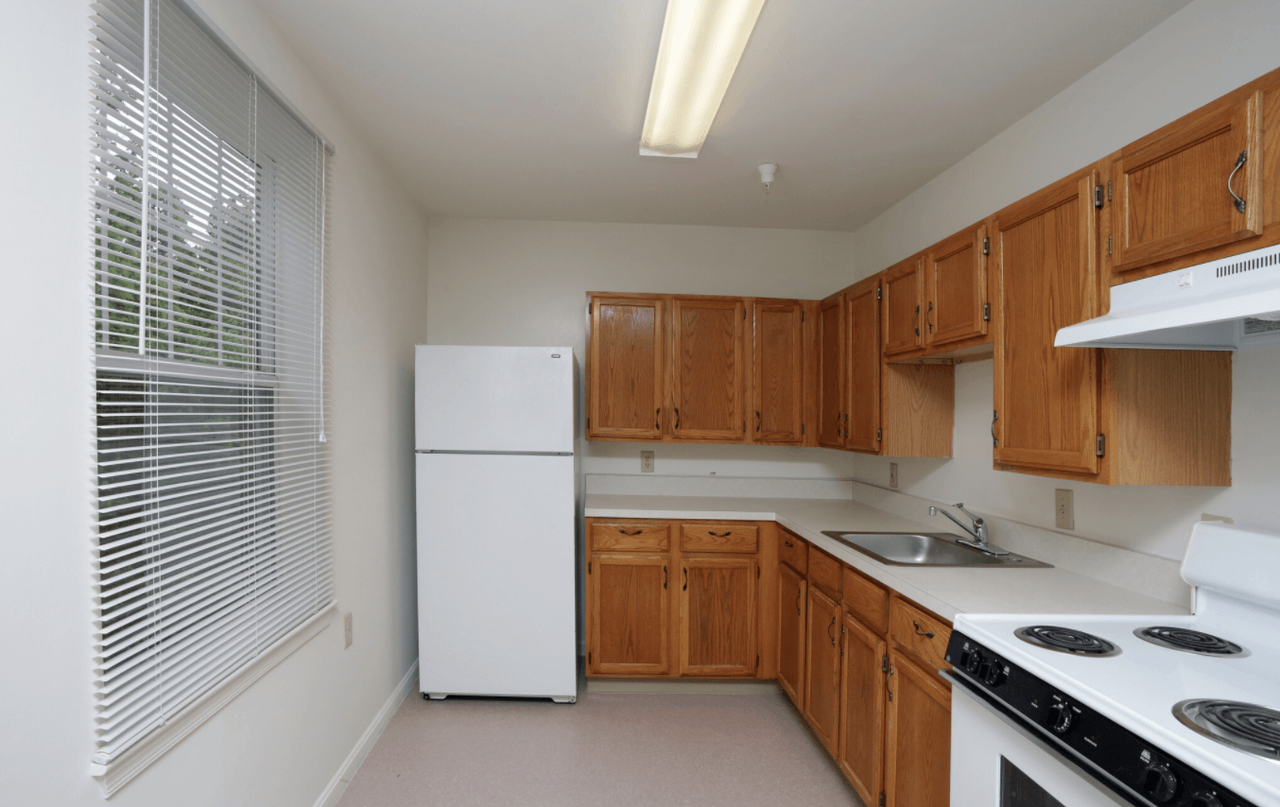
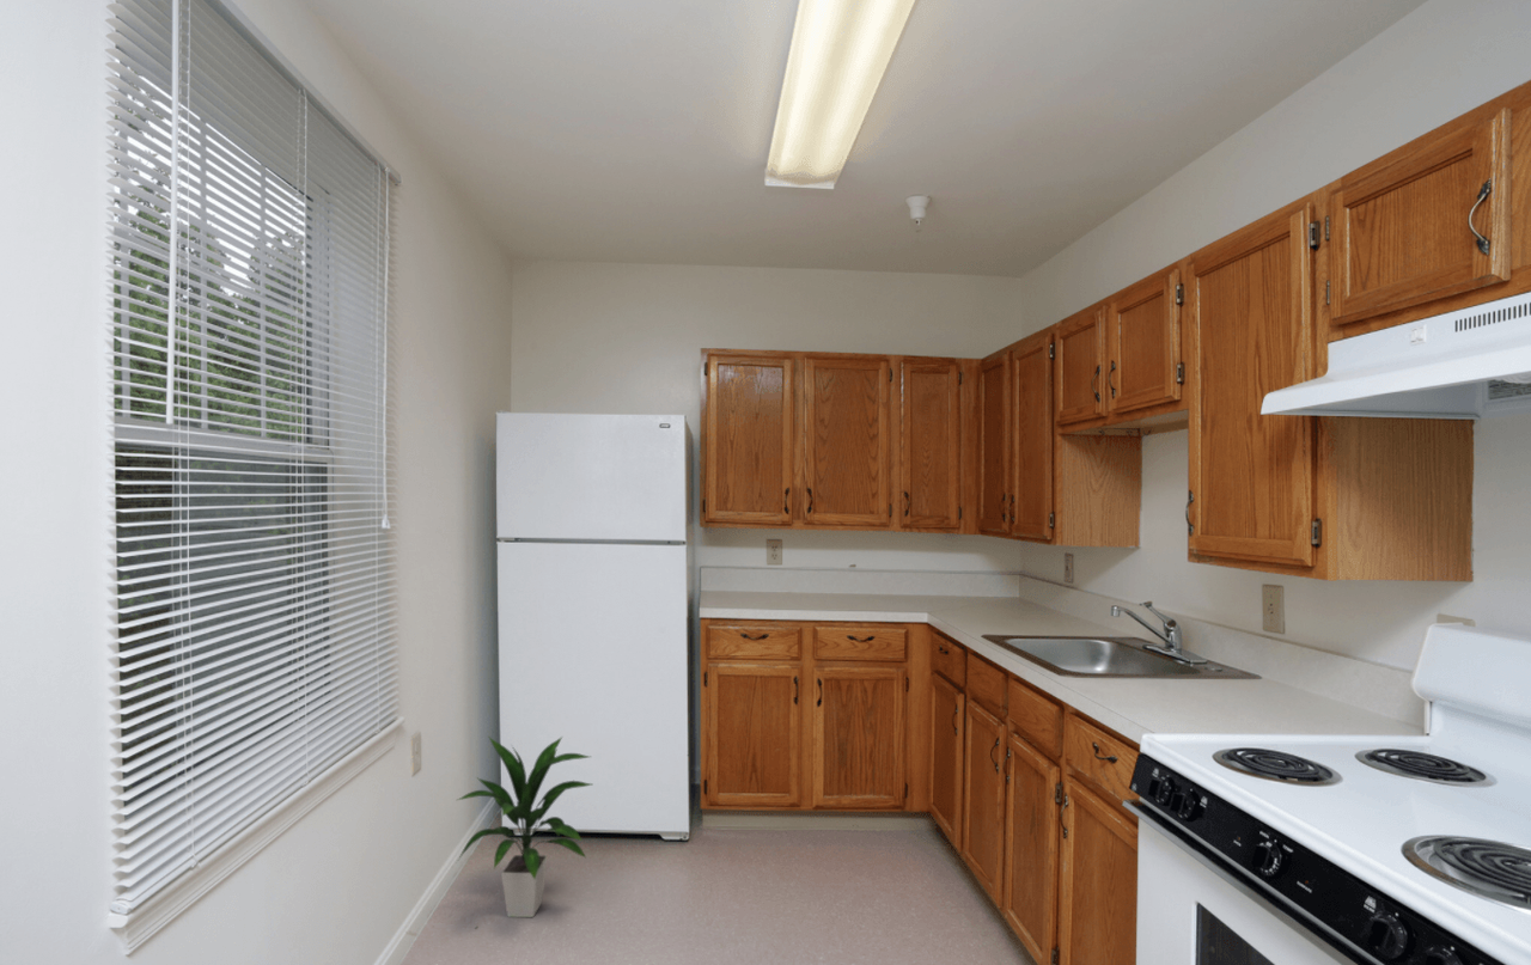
+ indoor plant [456,734,592,918]
